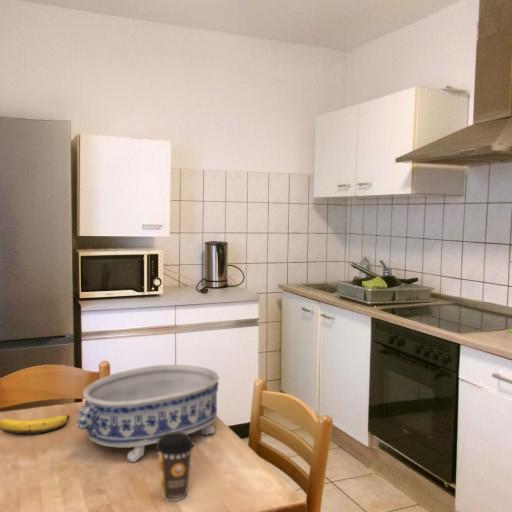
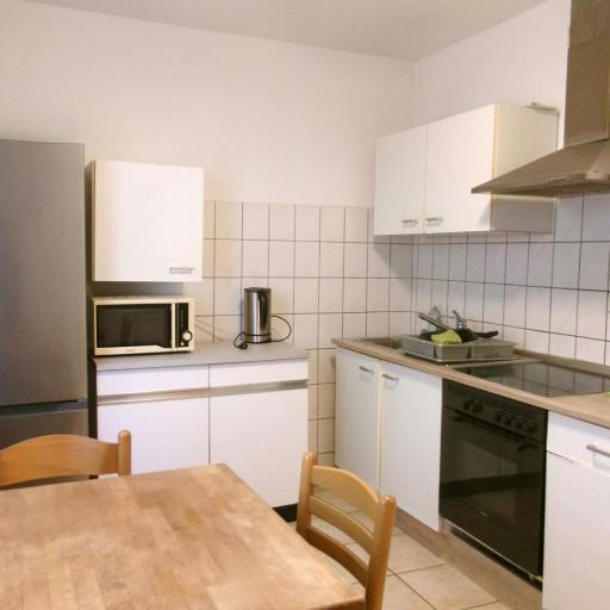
- banana [0,414,70,435]
- decorative bowl [75,364,220,463]
- coffee cup [155,432,195,502]
